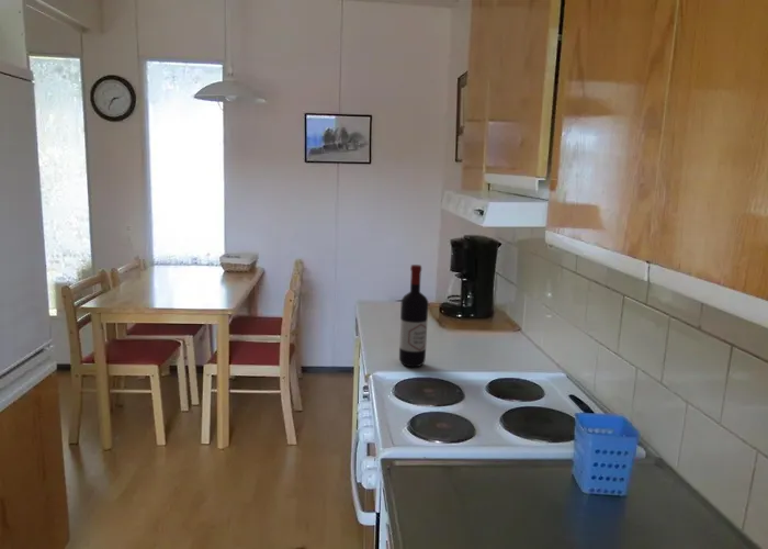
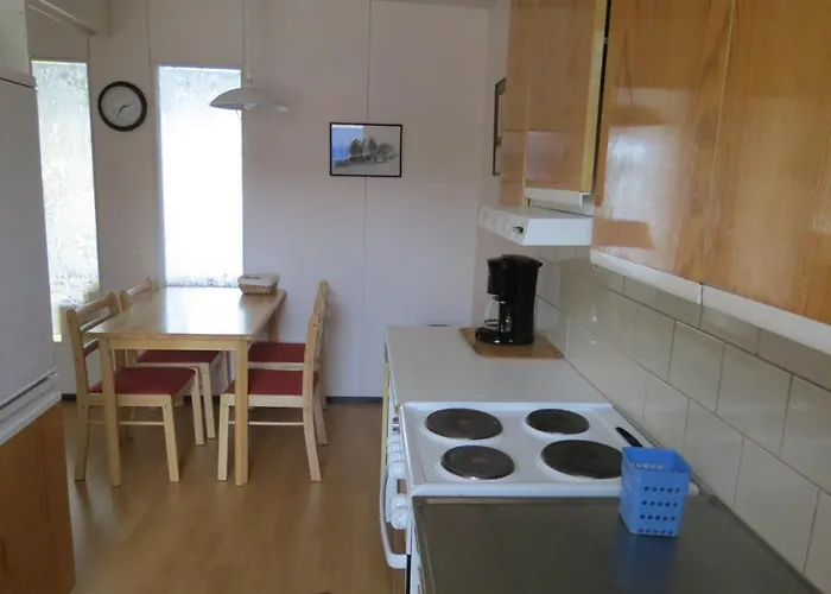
- wine bottle [398,264,429,368]
